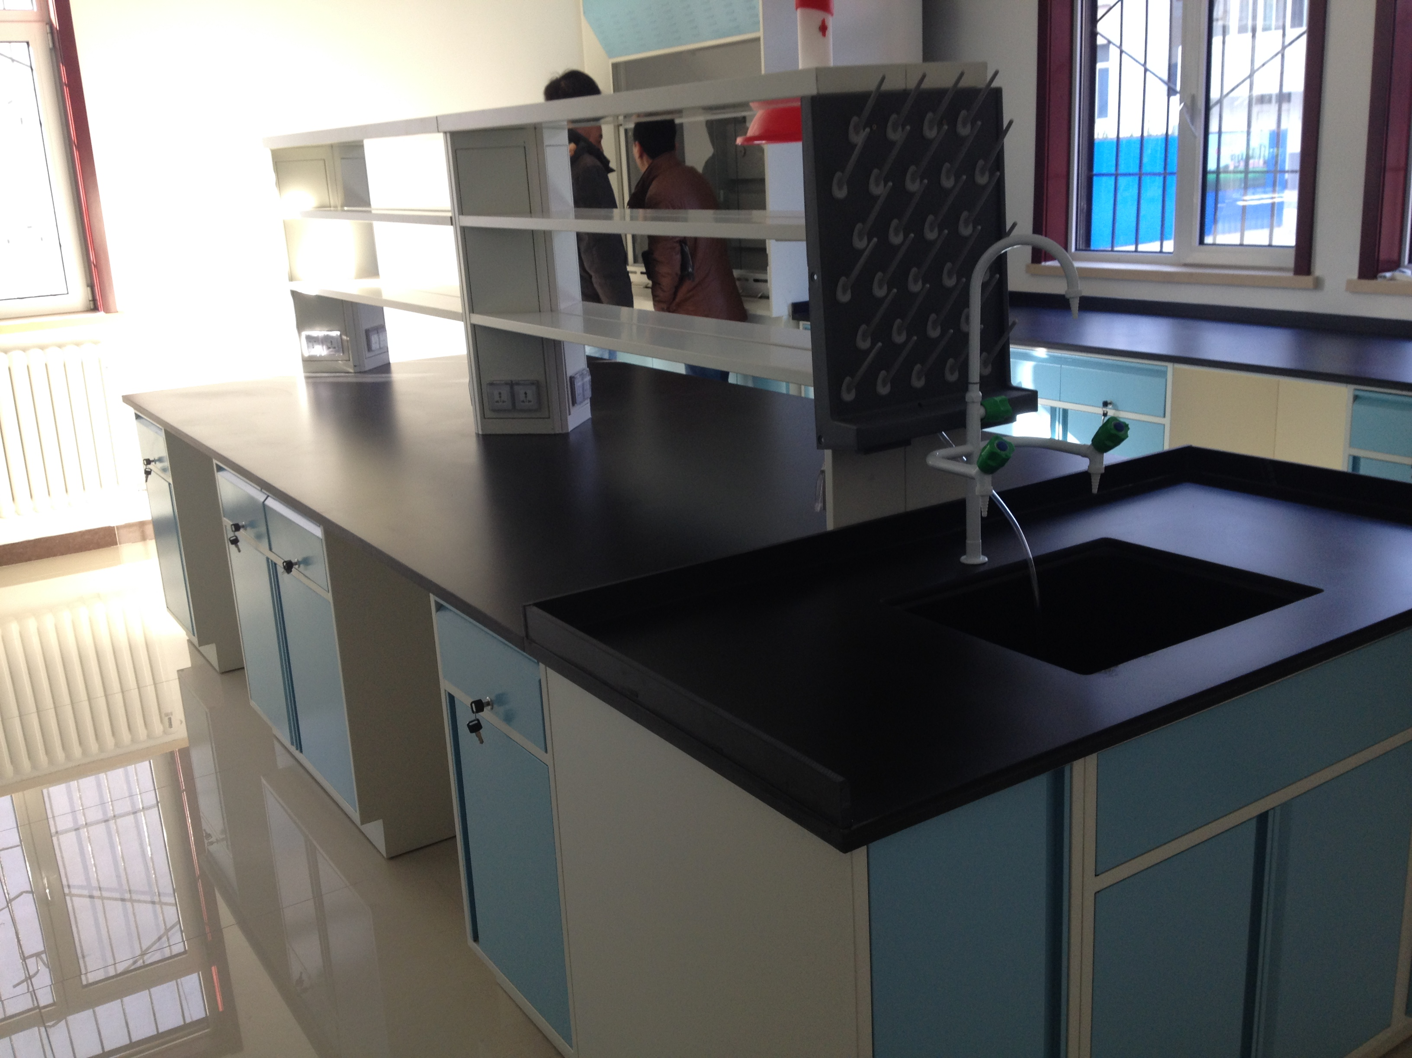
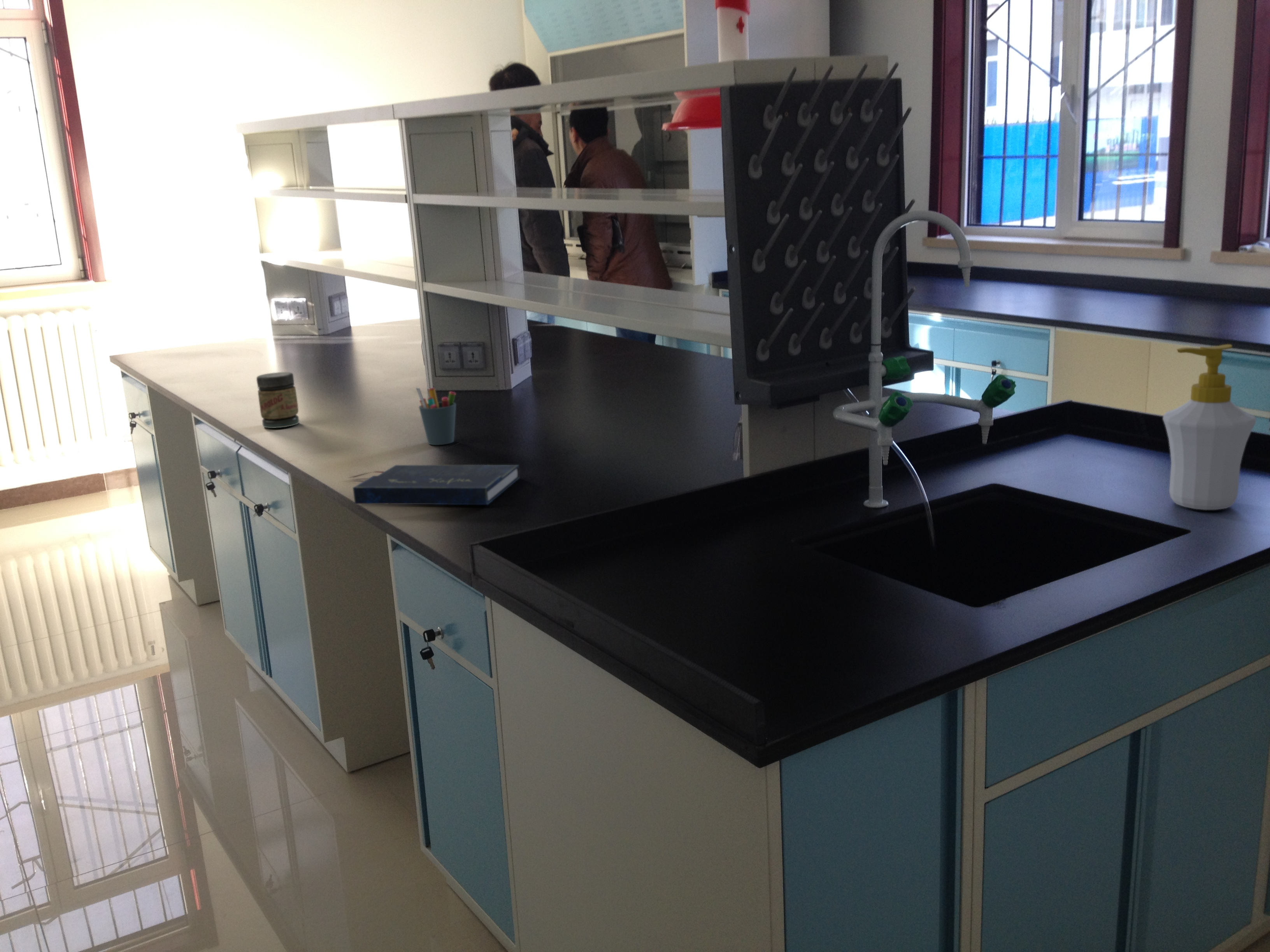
+ book [348,464,520,505]
+ pen holder [416,387,456,445]
+ jar [256,372,300,429]
+ soap bottle [1162,344,1257,510]
